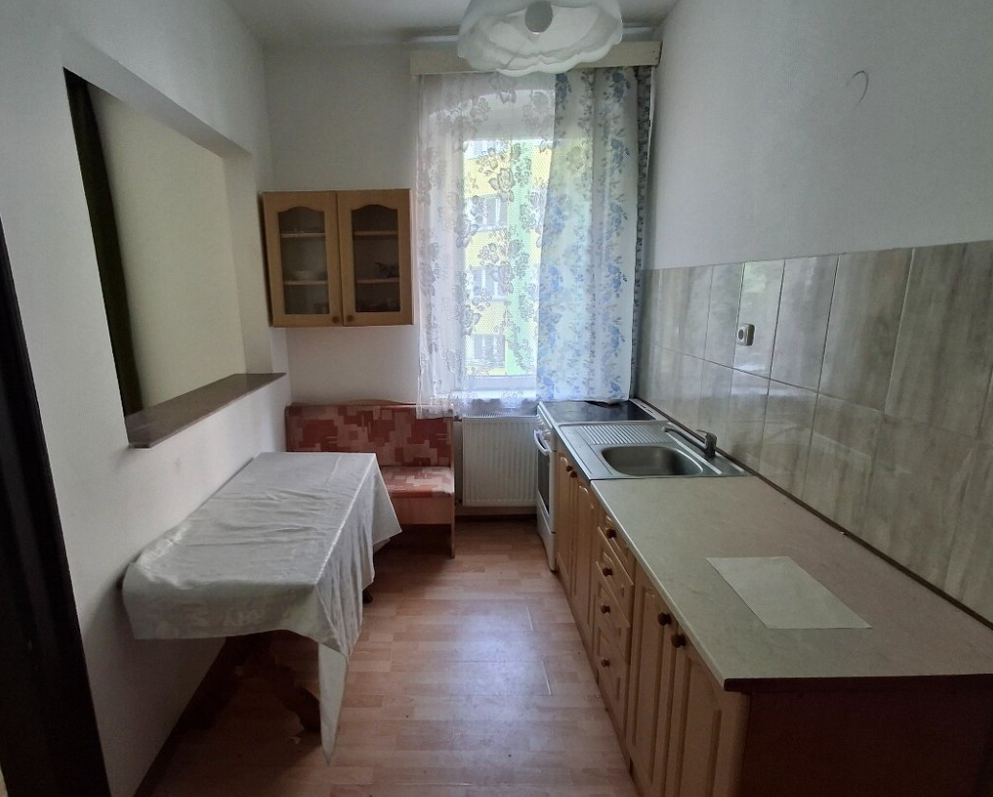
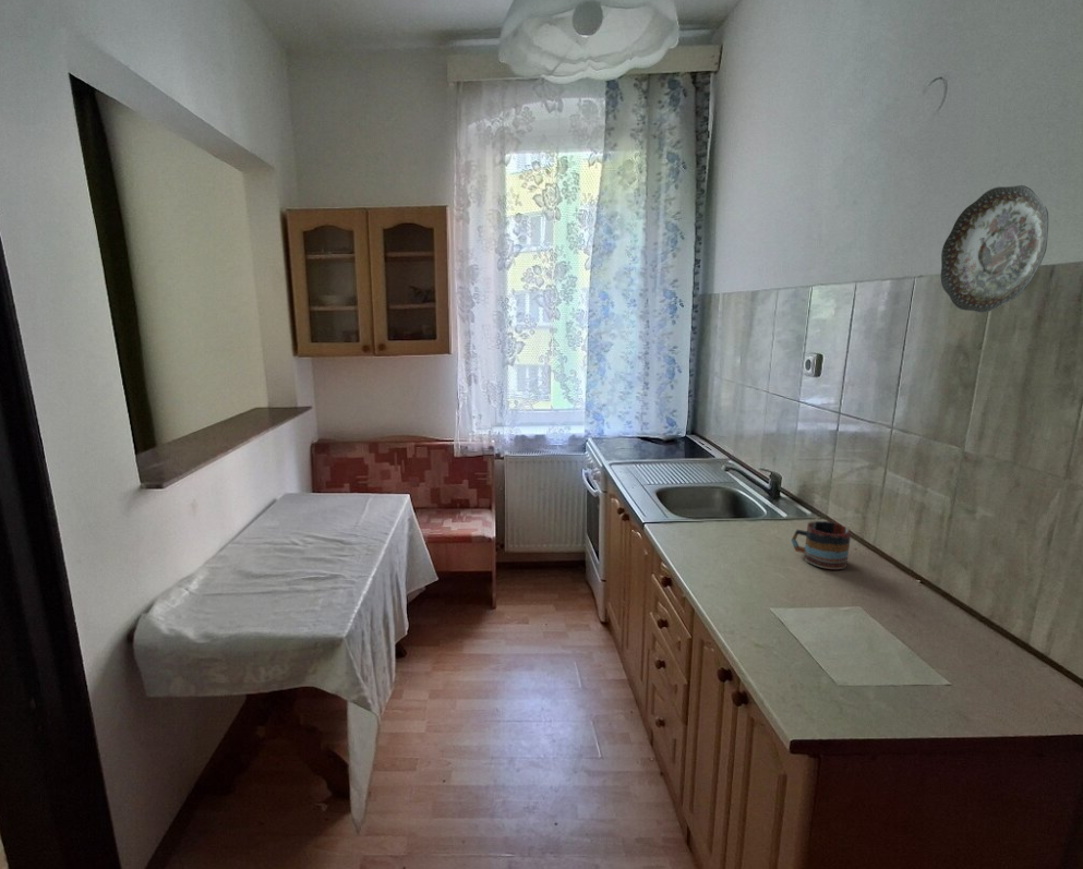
+ decorative plate [939,184,1049,314]
+ mug [791,520,852,570]
